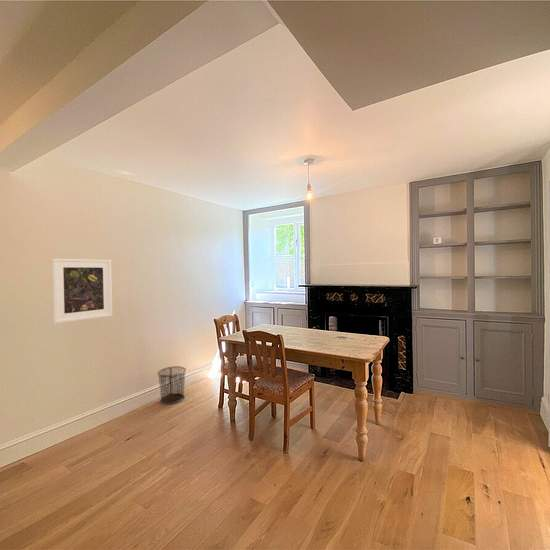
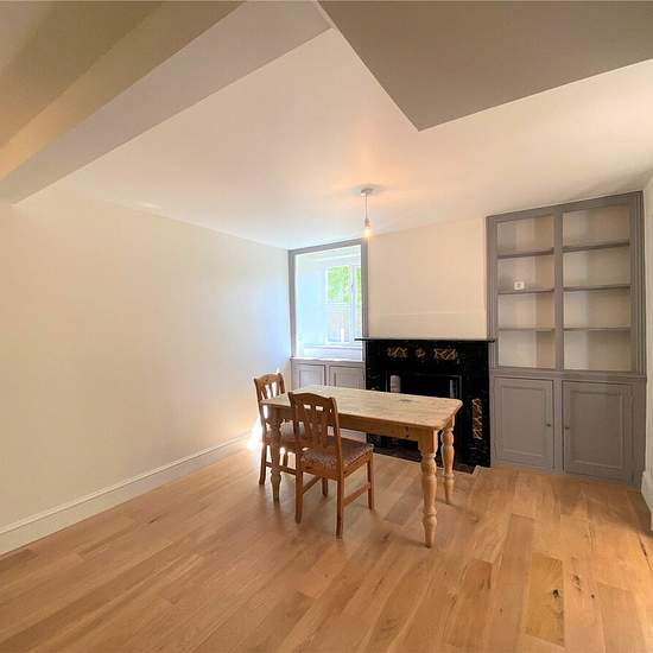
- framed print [51,257,113,325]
- waste bin [157,365,187,405]
